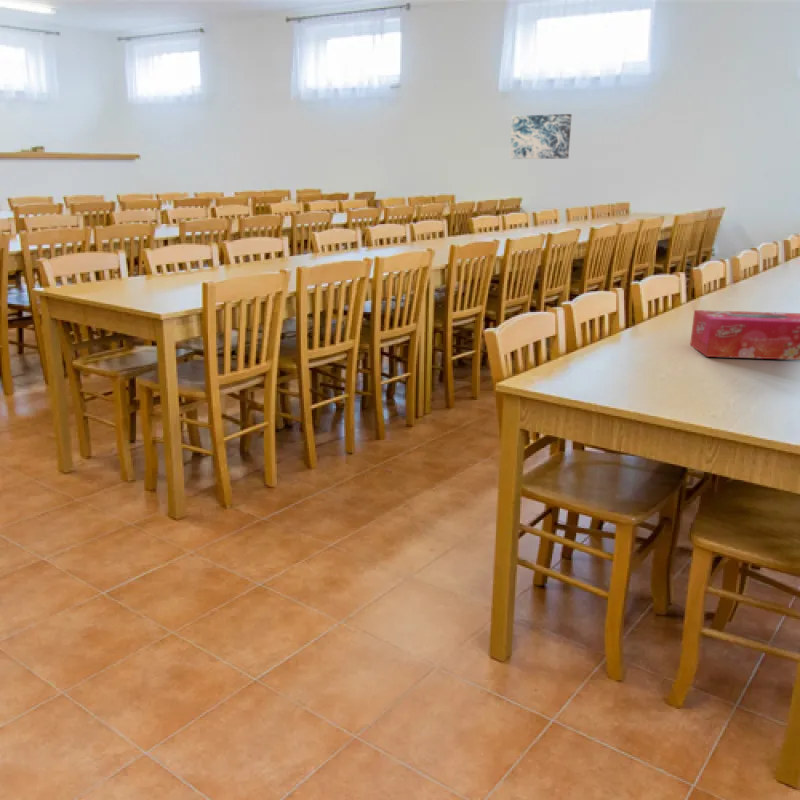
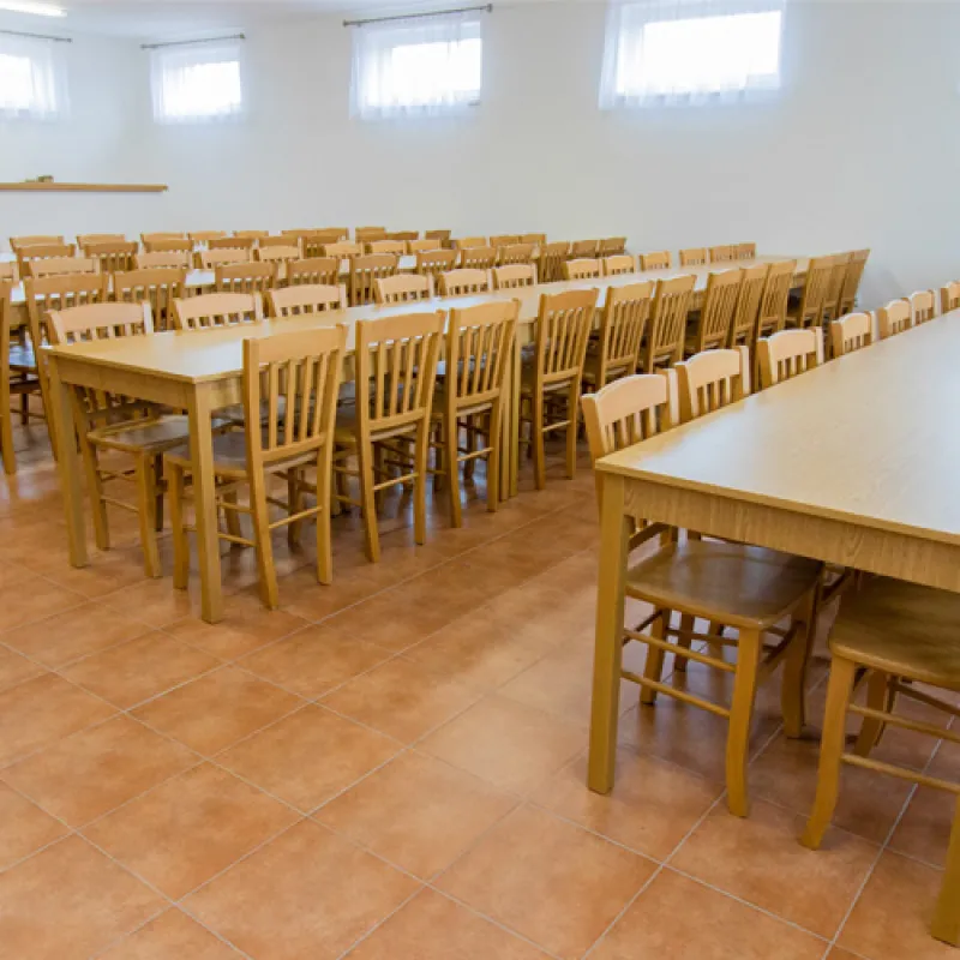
- tissue box [689,309,800,361]
- wall art [509,113,573,160]
